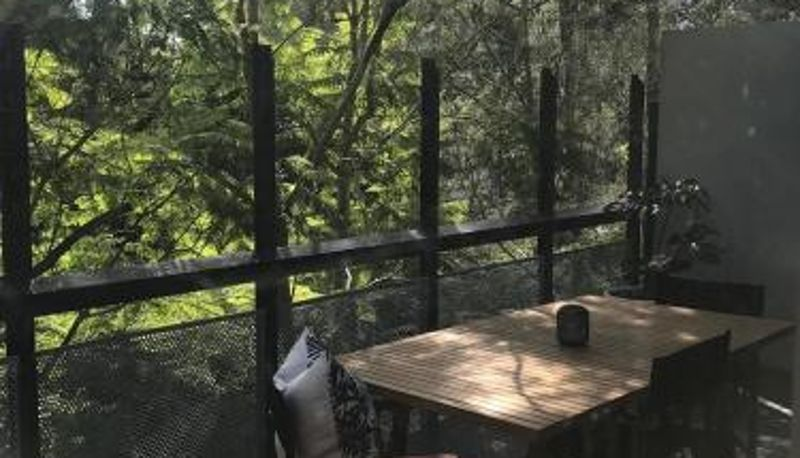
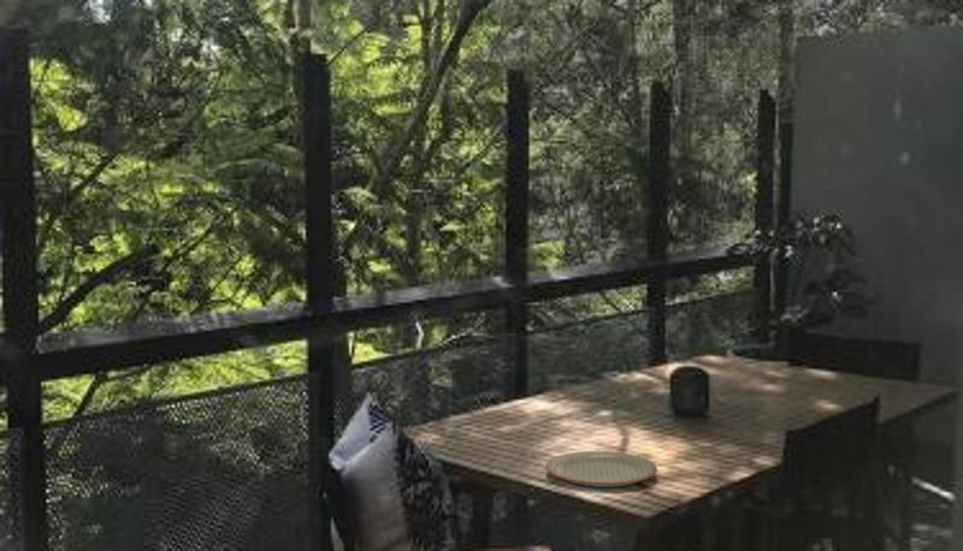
+ plate [544,450,658,488]
